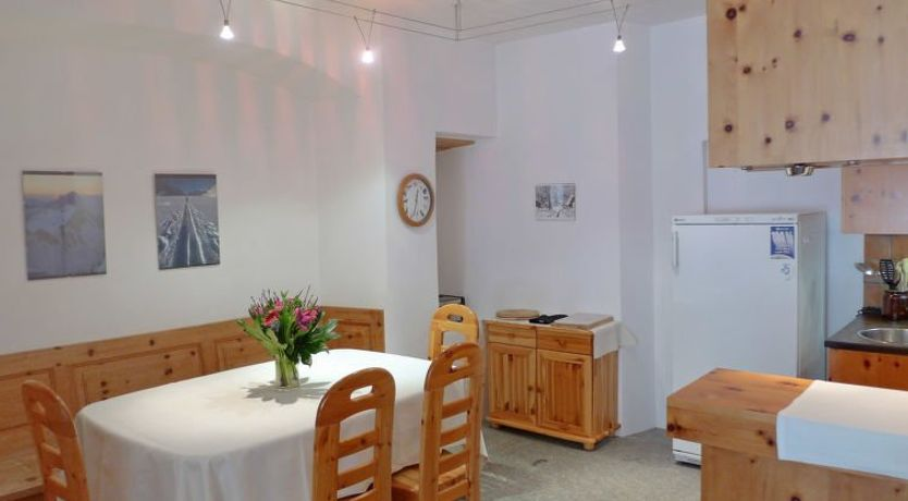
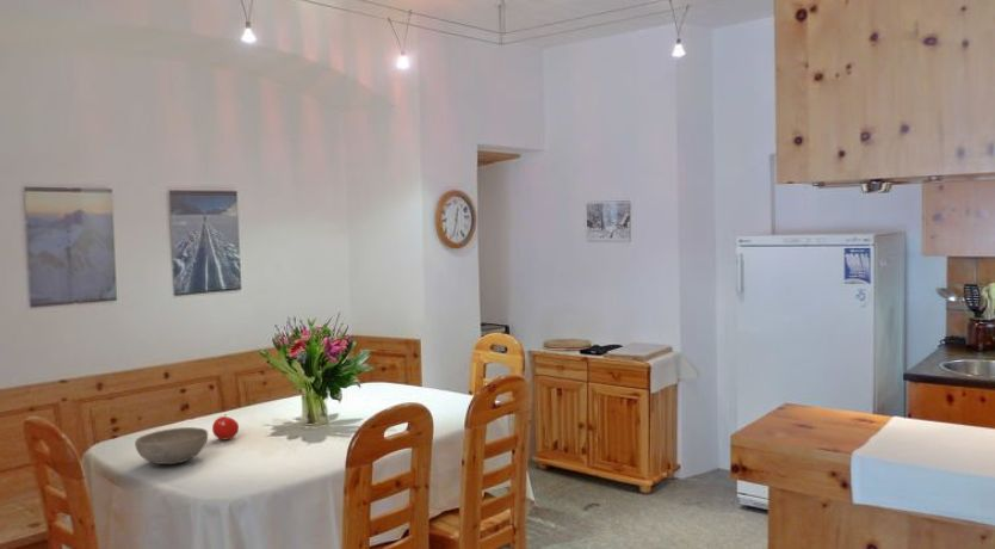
+ bowl [134,426,209,465]
+ fruit [211,415,240,440]
